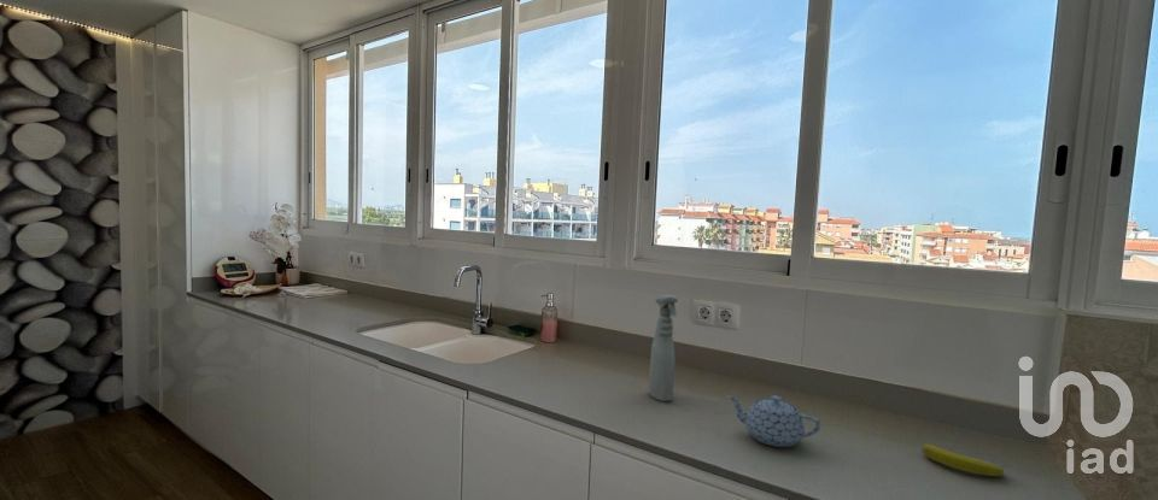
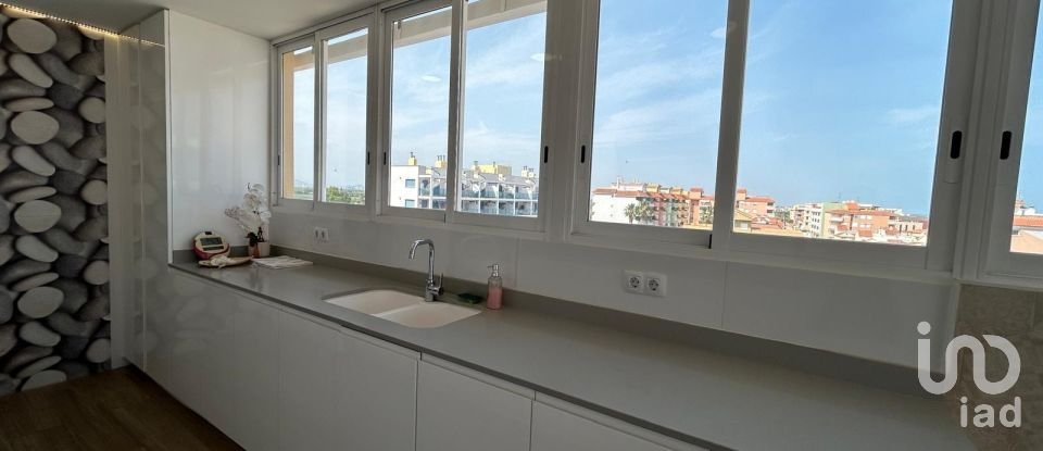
- spray bottle [647,294,679,402]
- banana [922,443,1005,477]
- teapot [726,394,823,448]
